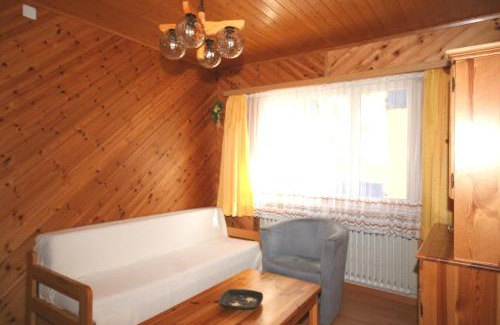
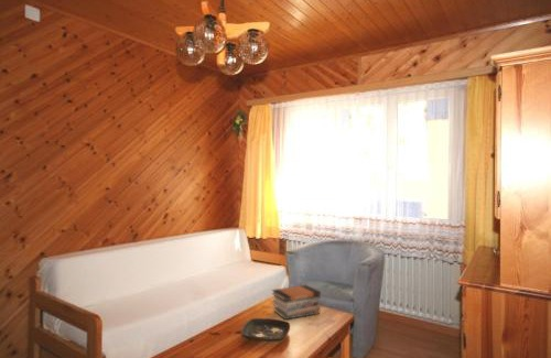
+ book stack [271,284,322,321]
